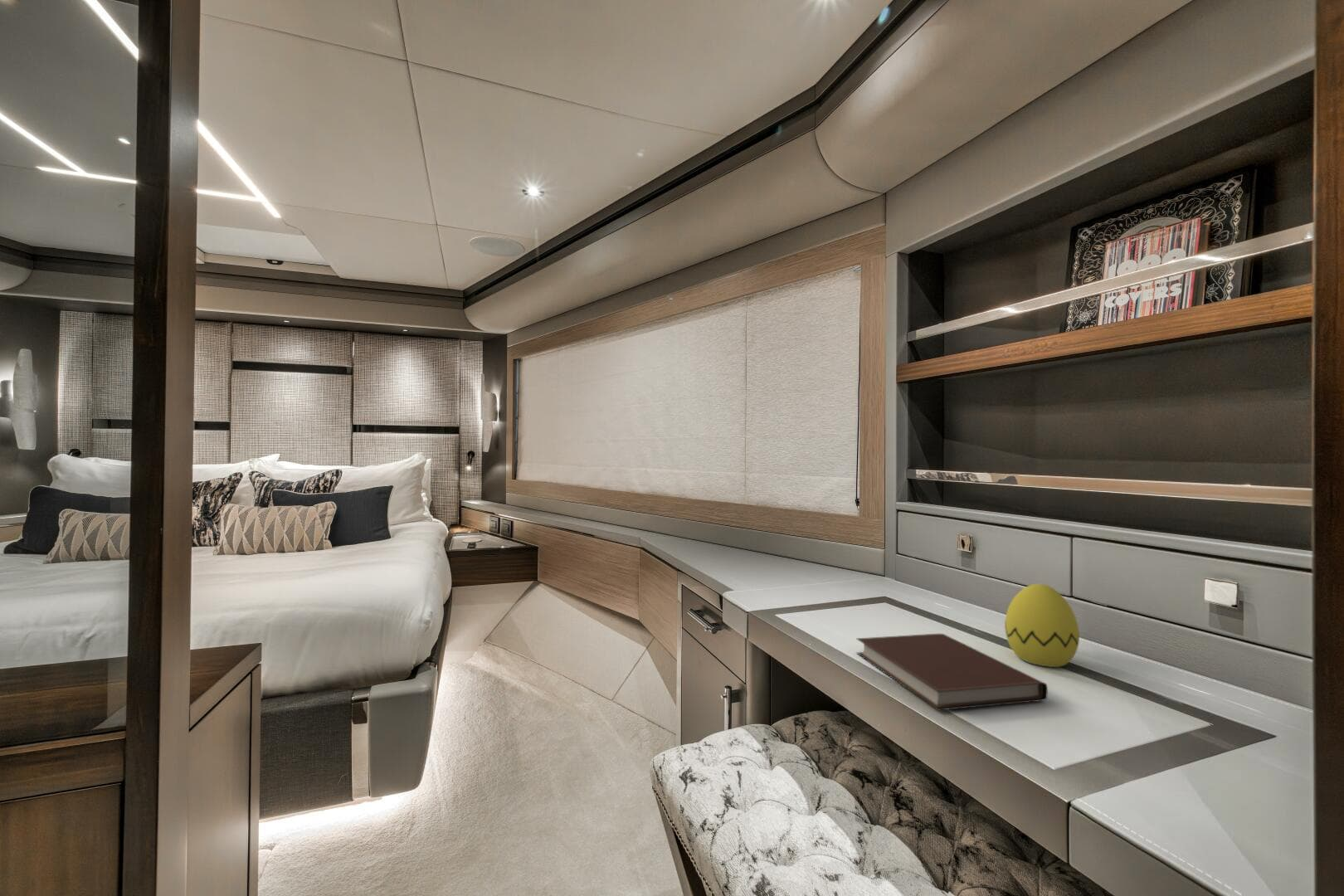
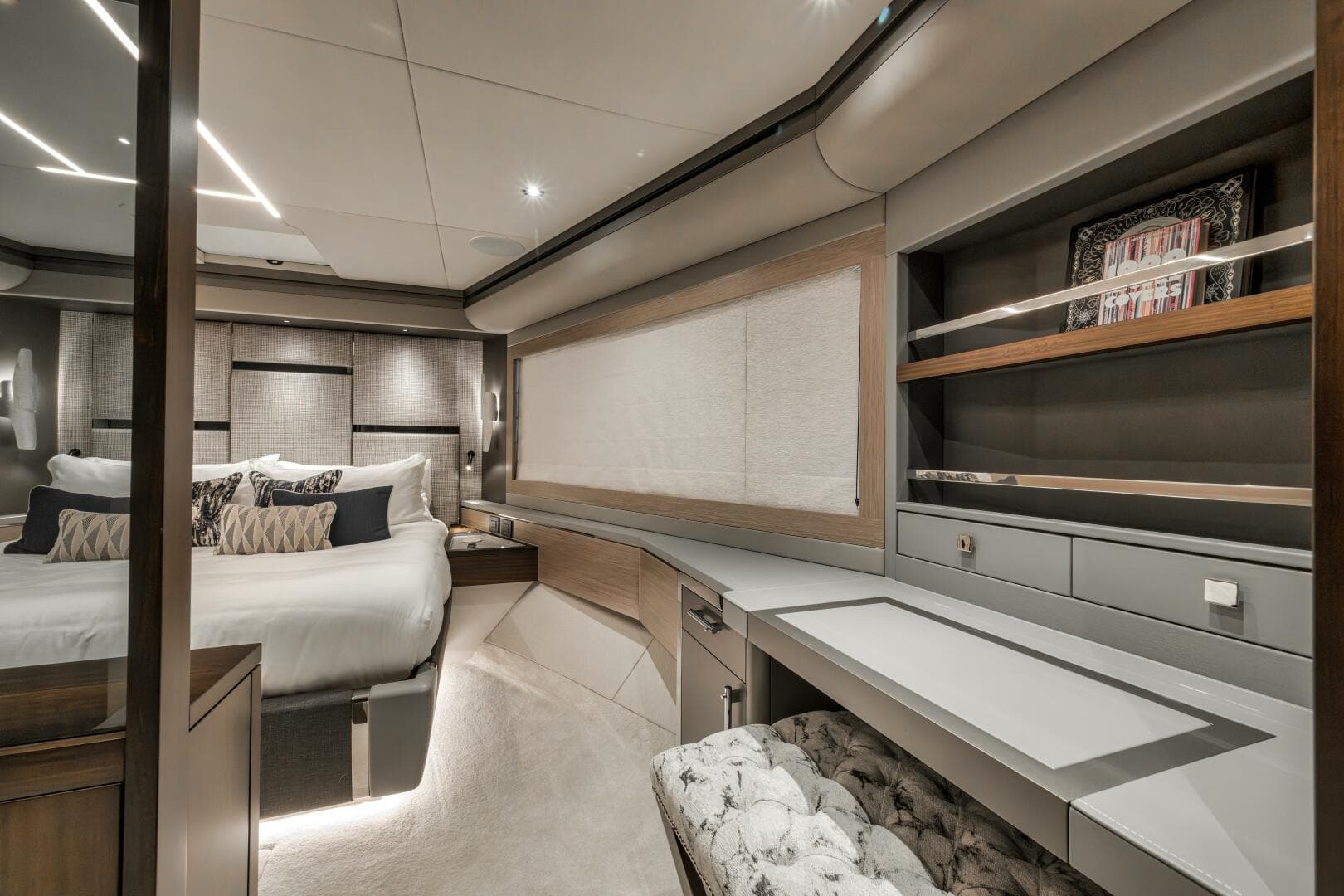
- decorative egg [1004,583,1080,668]
- notebook [855,633,1049,711]
